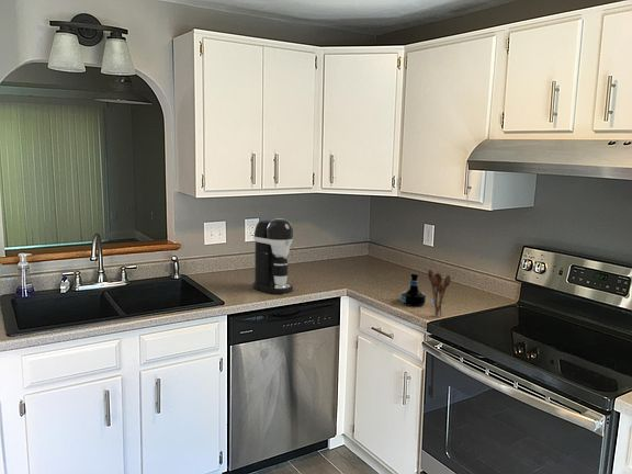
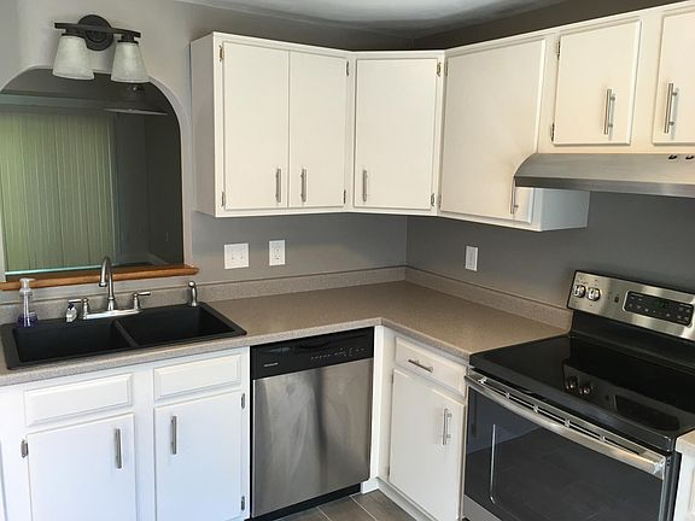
- tequila bottle [399,272,427,307]
- coffee maker [251,217,294,295]
- utensil holder [427,269,452,317]
